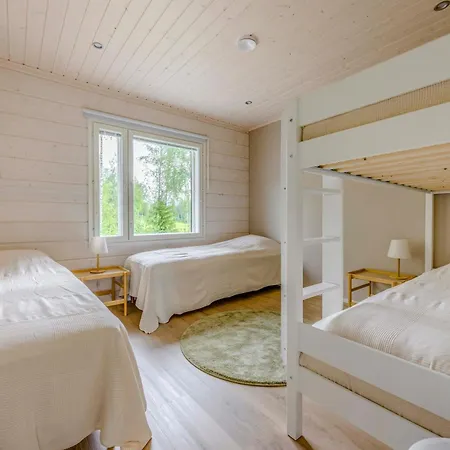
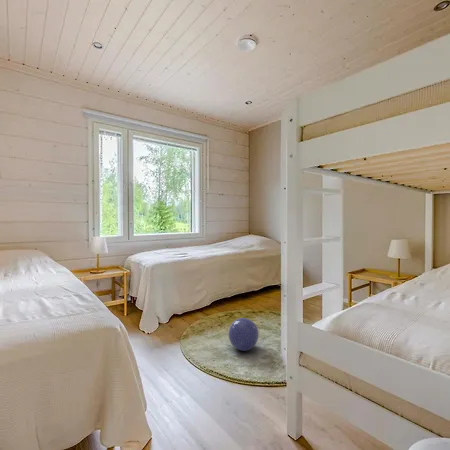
+ ball [227,317,260,352]
